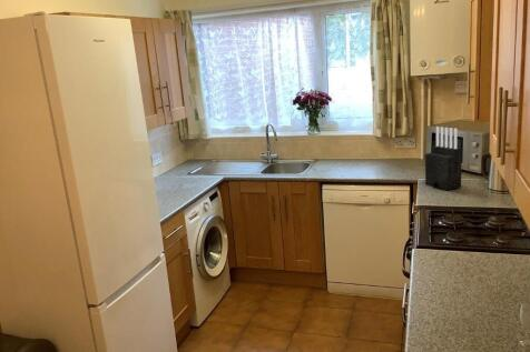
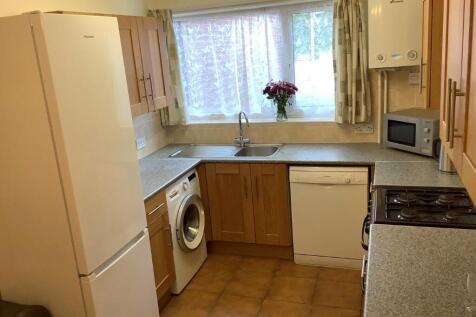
- knife block [424,125,462,191]
